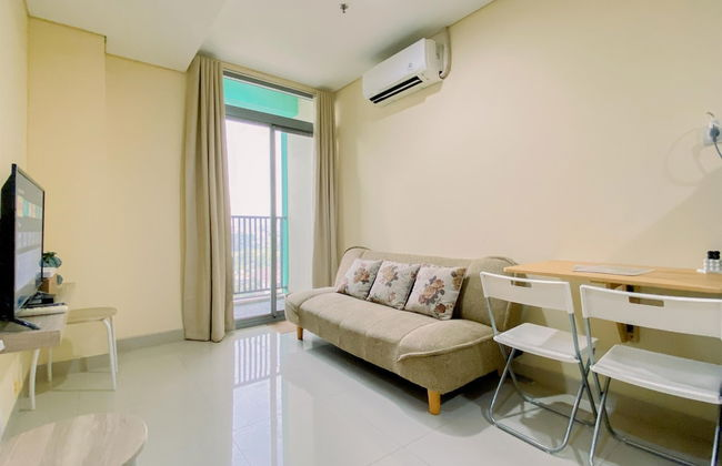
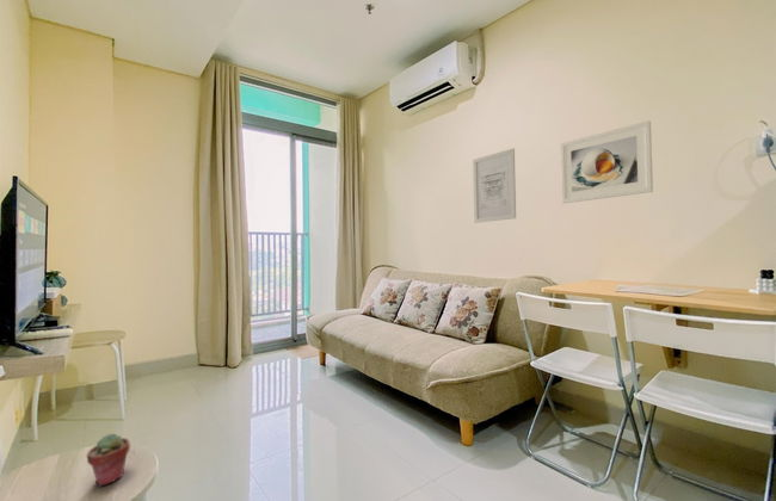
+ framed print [559,119,654,205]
+ wall art [472,148,517,224]
+ potted succulent [86,432,131,487]
